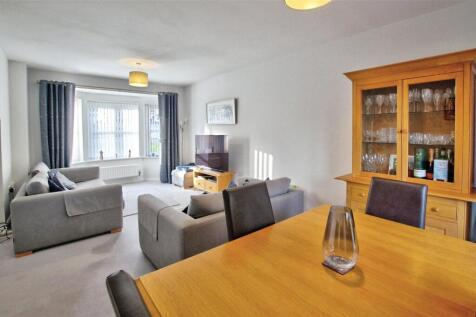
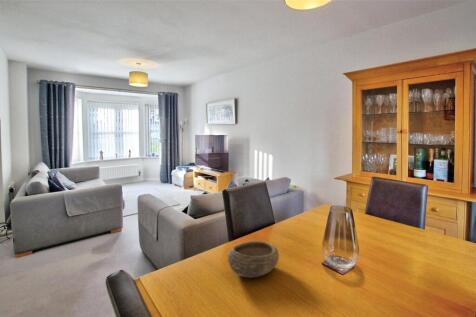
+ bowl [227,240,280,279]
